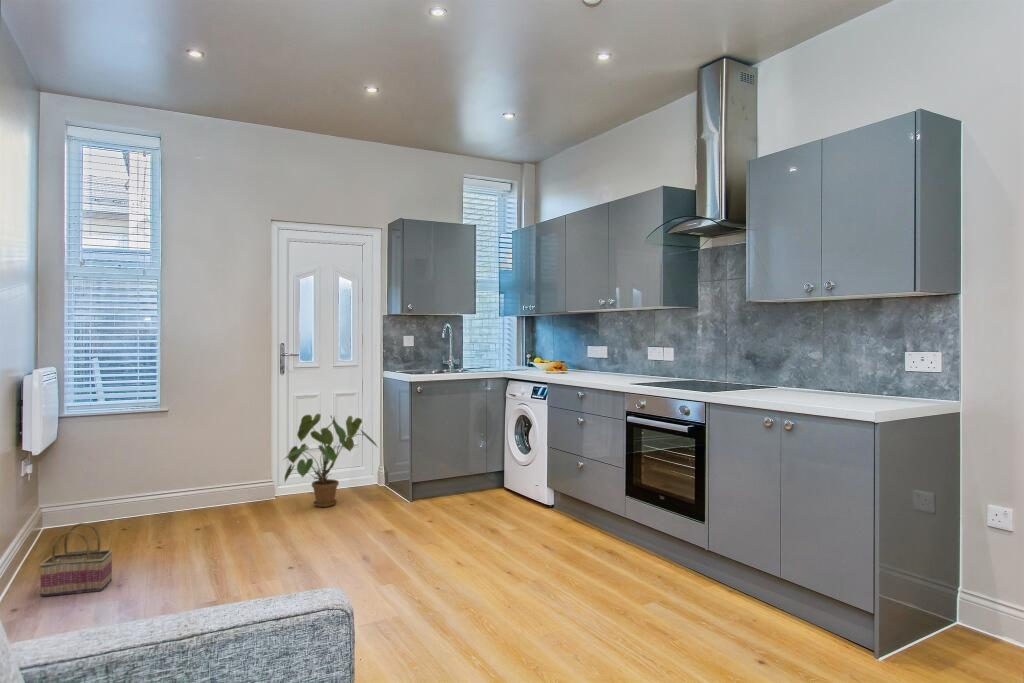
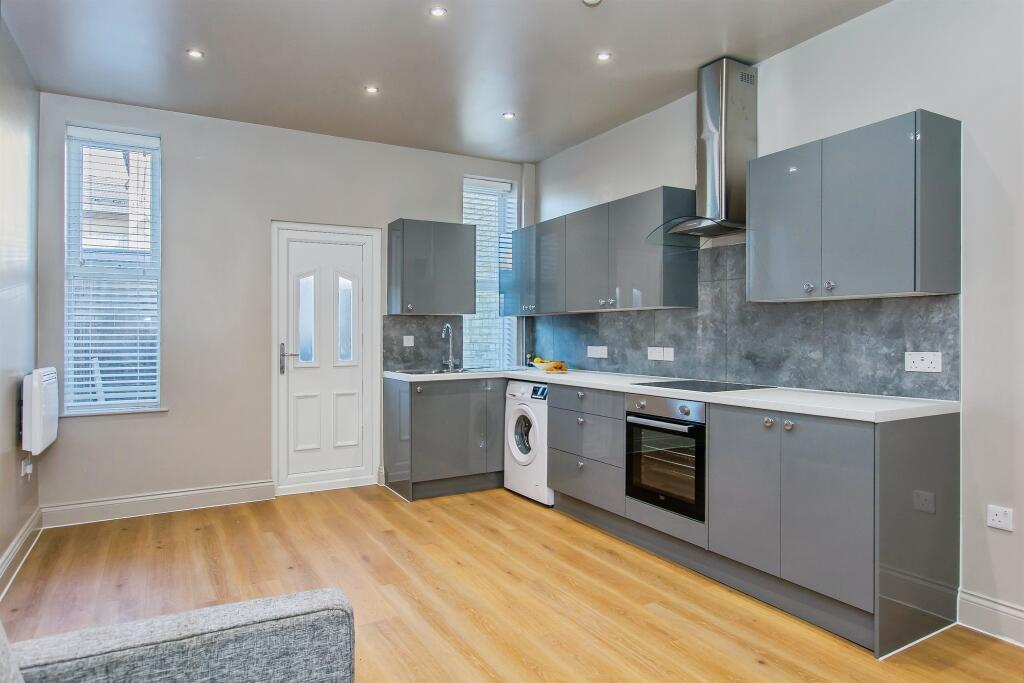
- basket [39,522,114,597]
- house plant [282,413,378,508]
